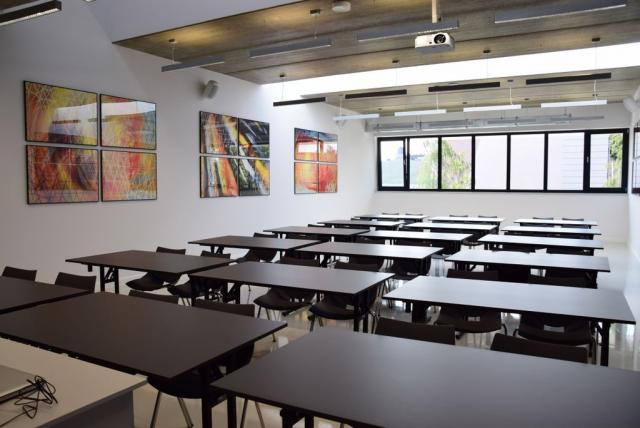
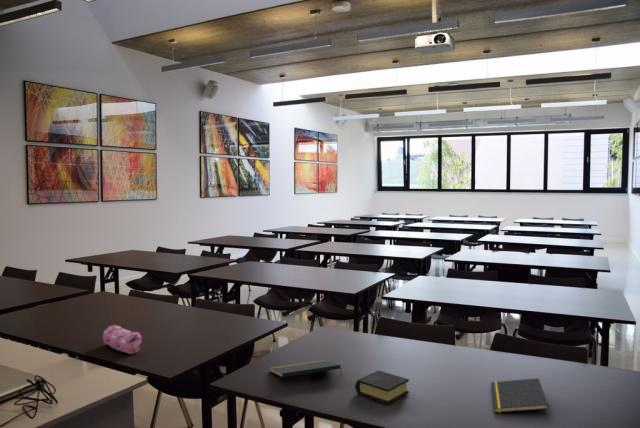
+ pencil case [102,324,144,355]
+ book [354,370,410,405]
+ notepad [490,377,550,414]
+ notepad [269,359,343,378]
